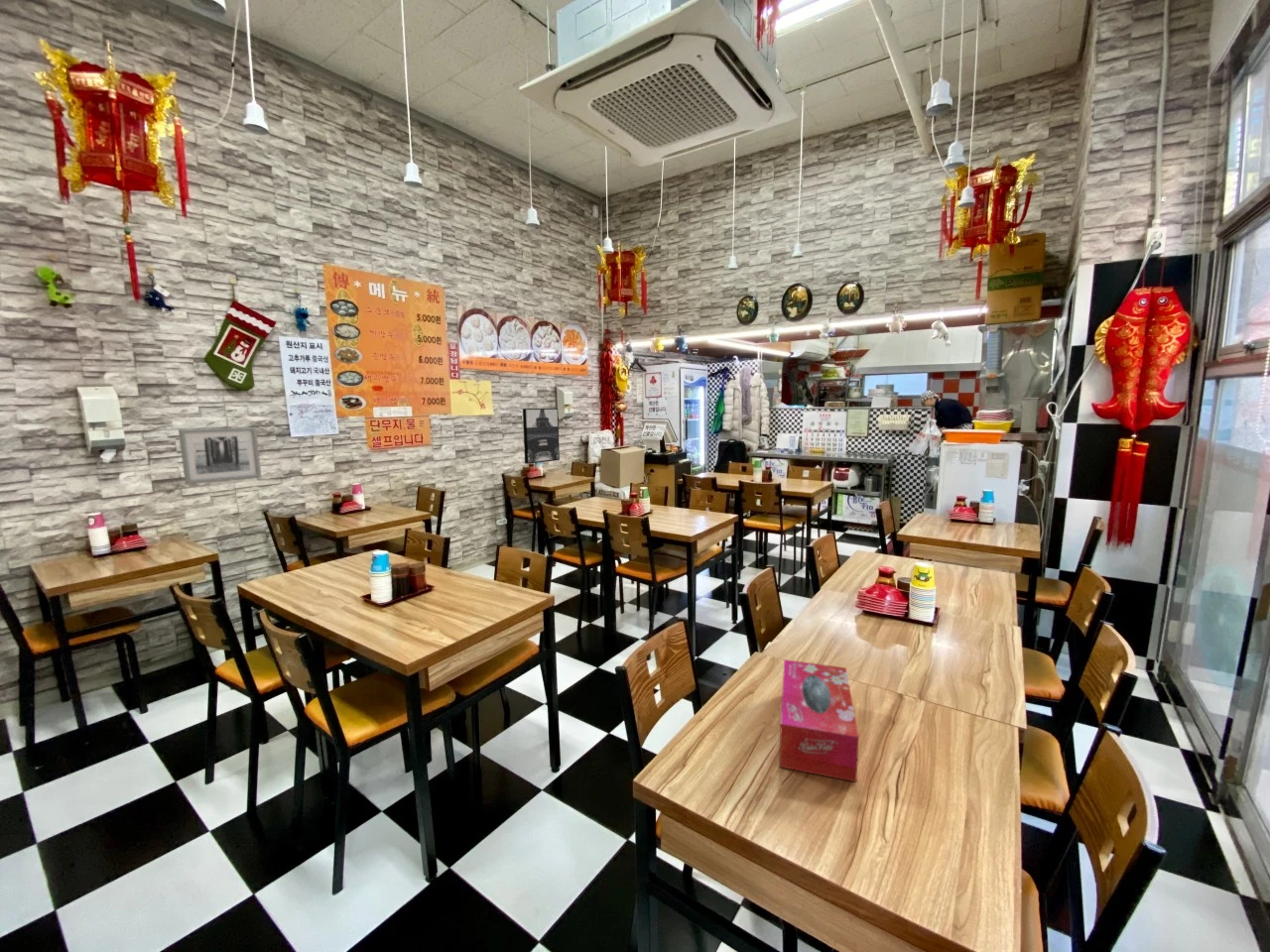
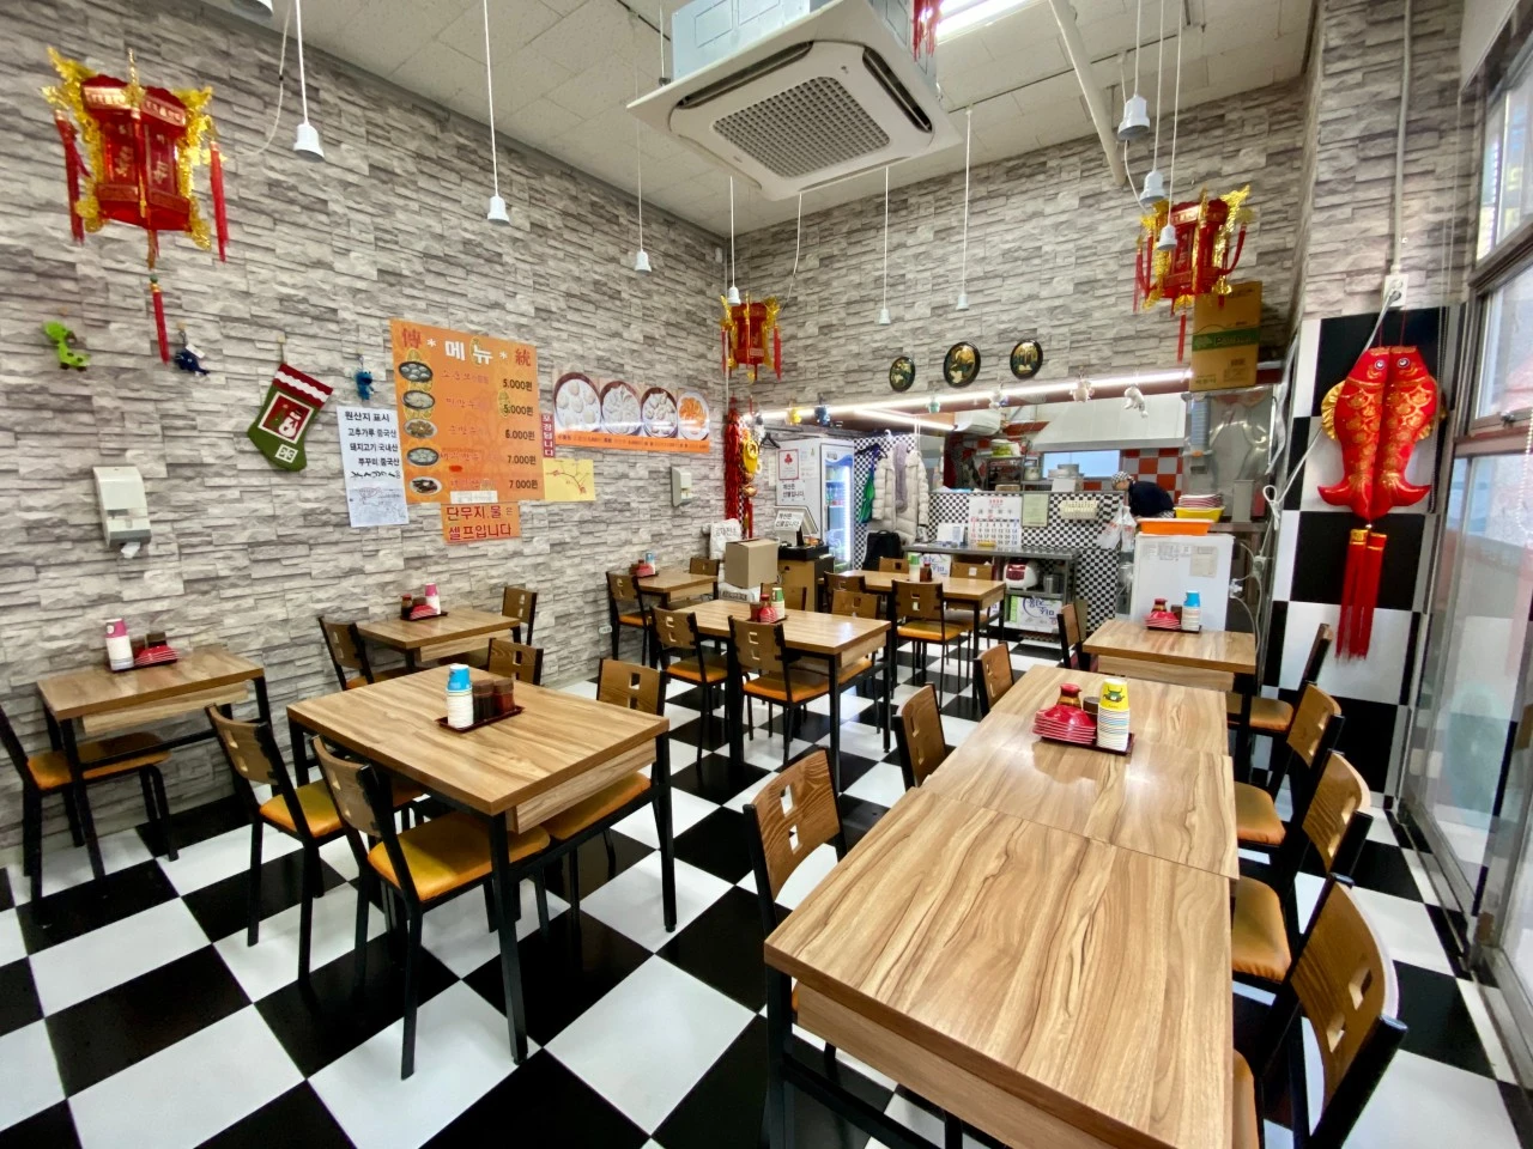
- wall art [522,408,561,465]
- wall art [178,426,263,485]
- tissue box [779,658,860,783]
